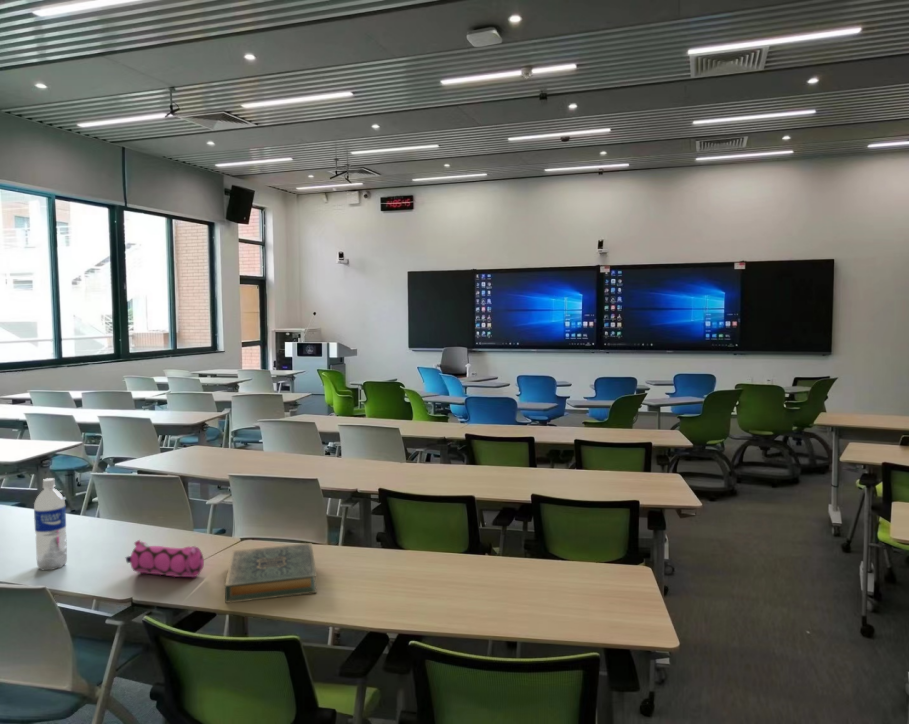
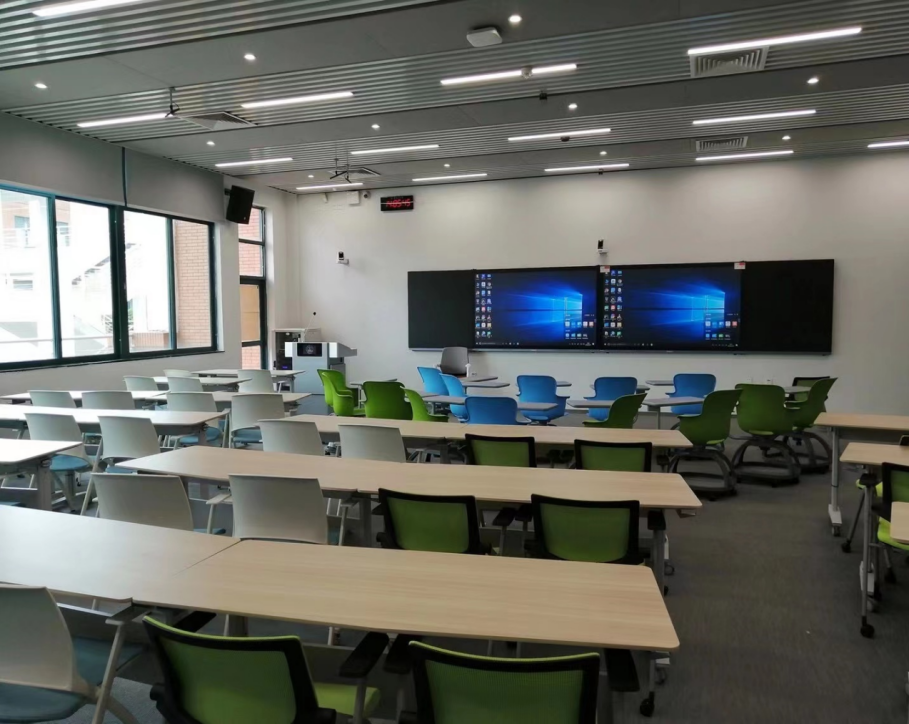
- pencil case [125,539,205,578]
- water bottle [33,477,68,571]
- hardback book [224,542,318,604]
